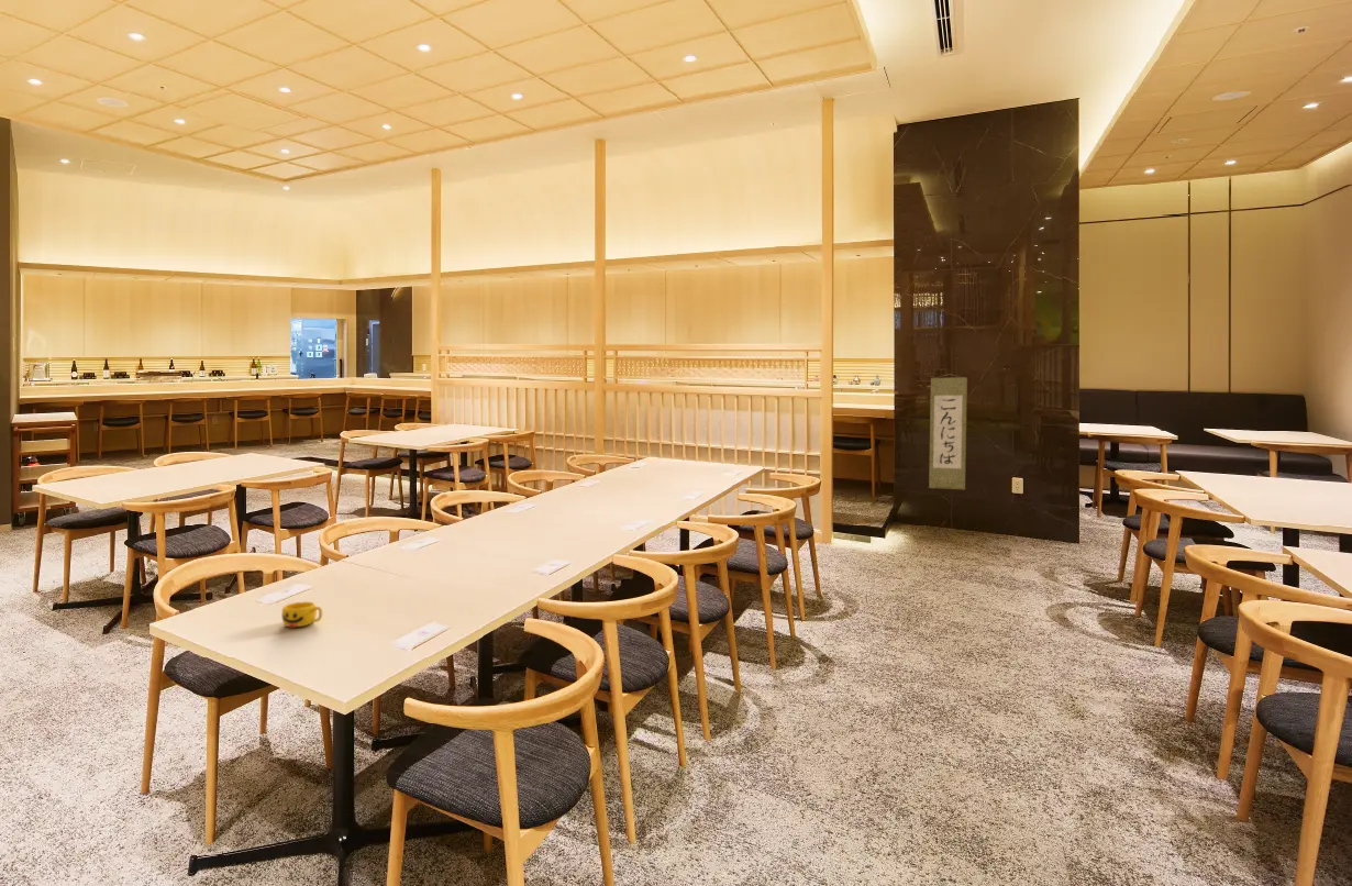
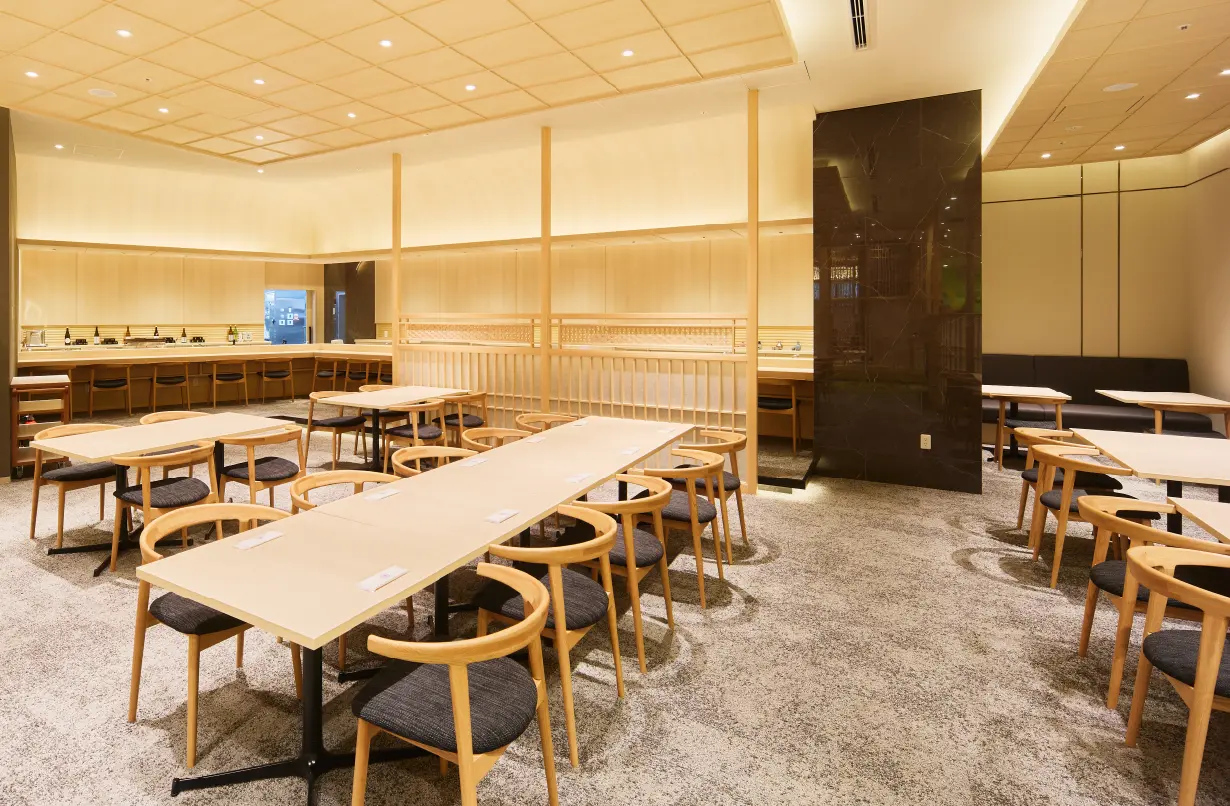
- cup [280,600,323,628]
- wall scroll [927,373,968,490]
